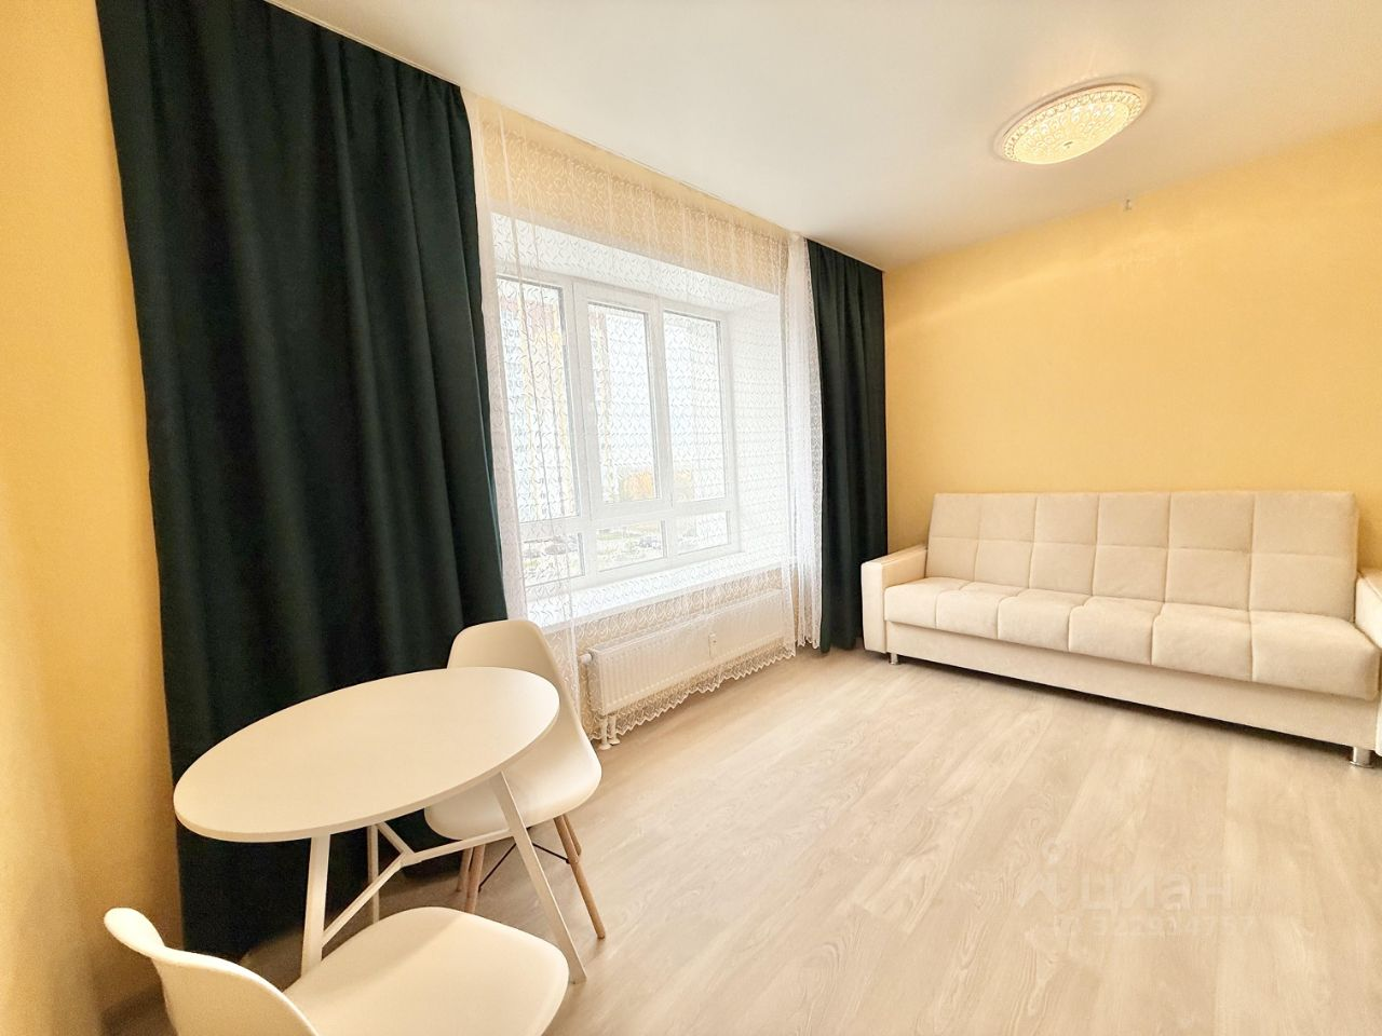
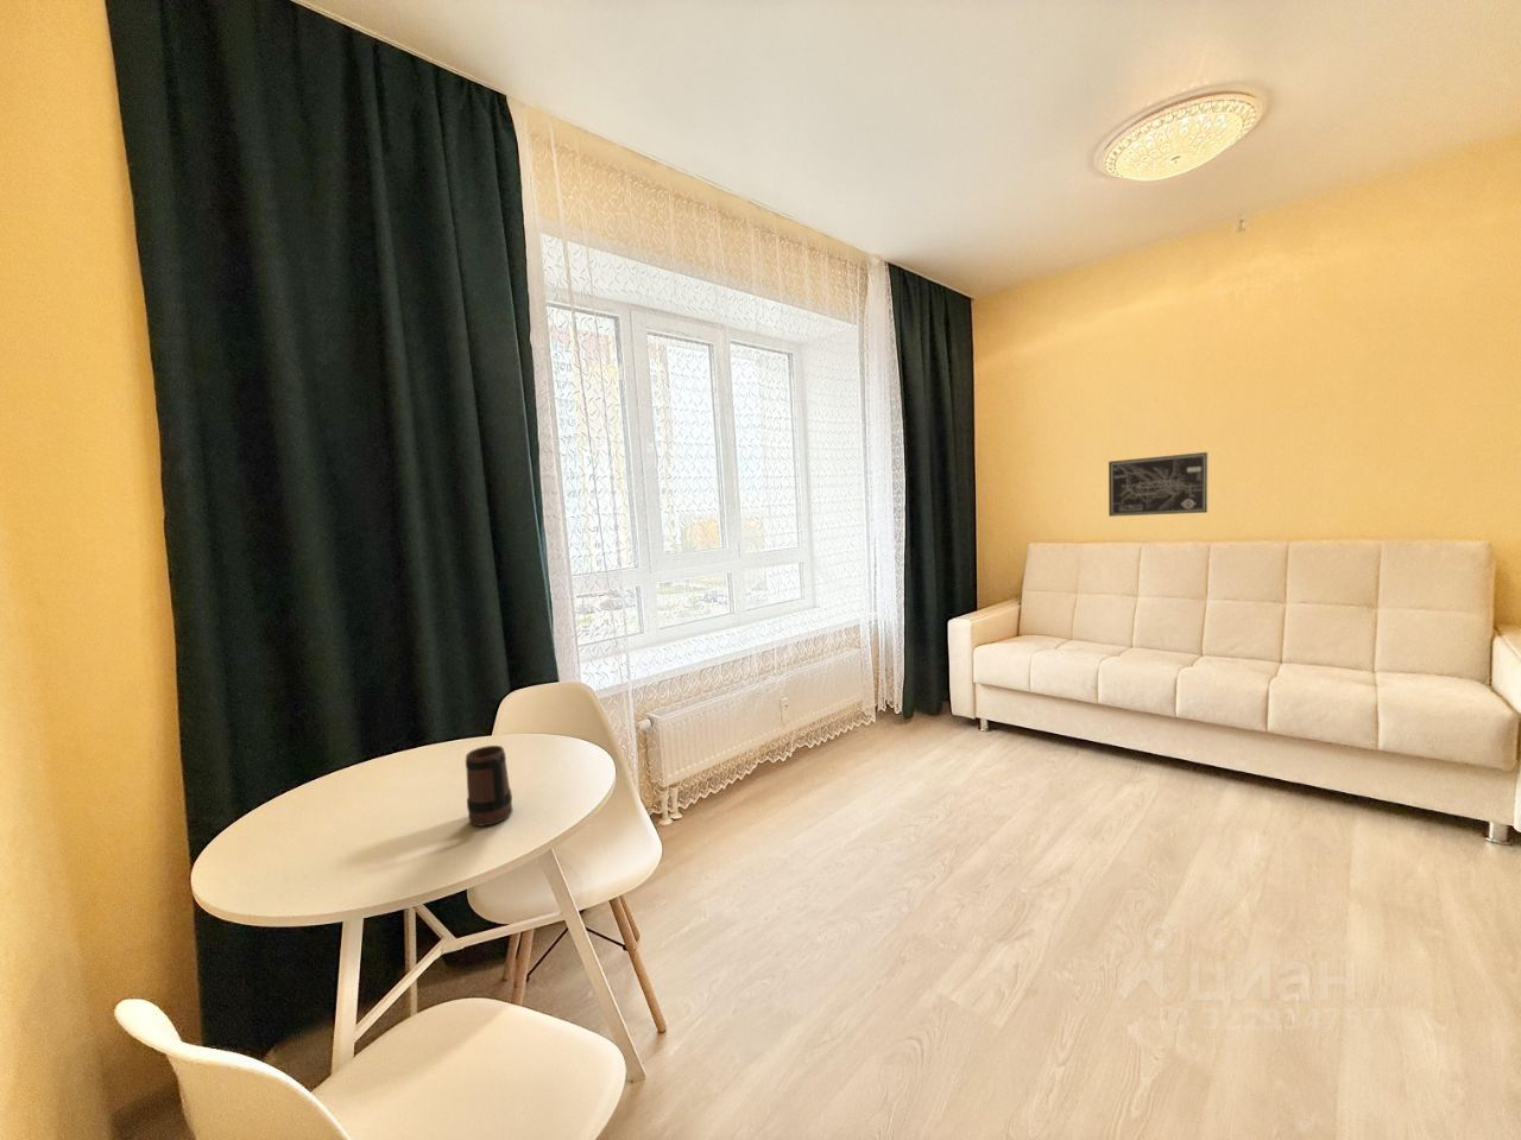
+ mug [465,745,514,826]
+ wall art [1108,451,1208,517]
